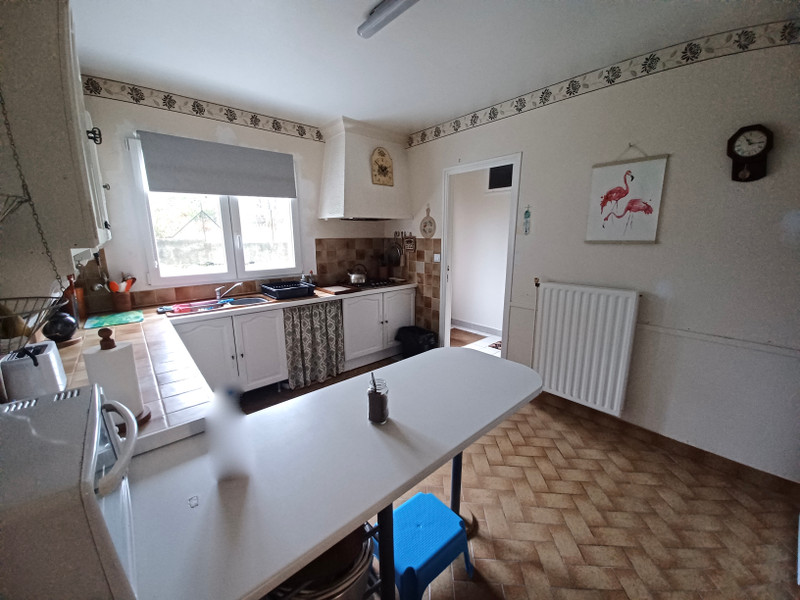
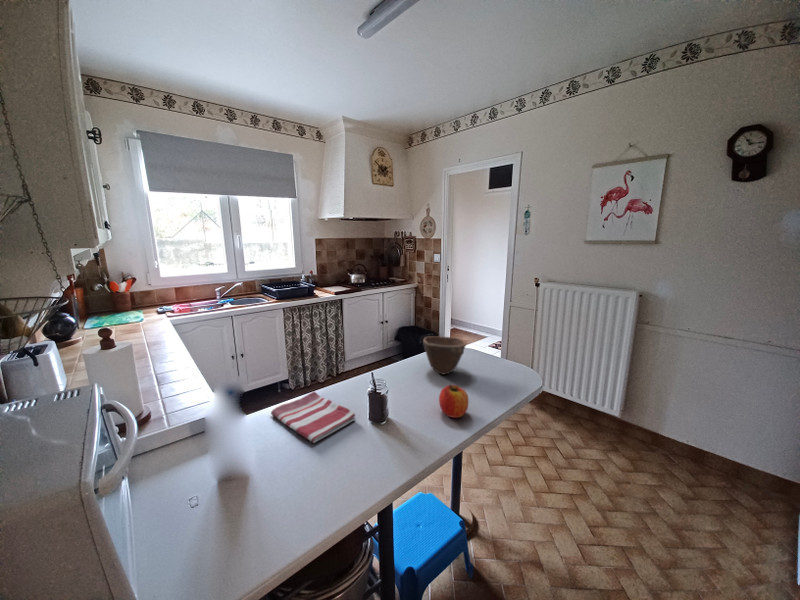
+ apple [438,384,470,419]
+ bowl [422,335,467,375]
+ dish towel [270,390,356,444]
